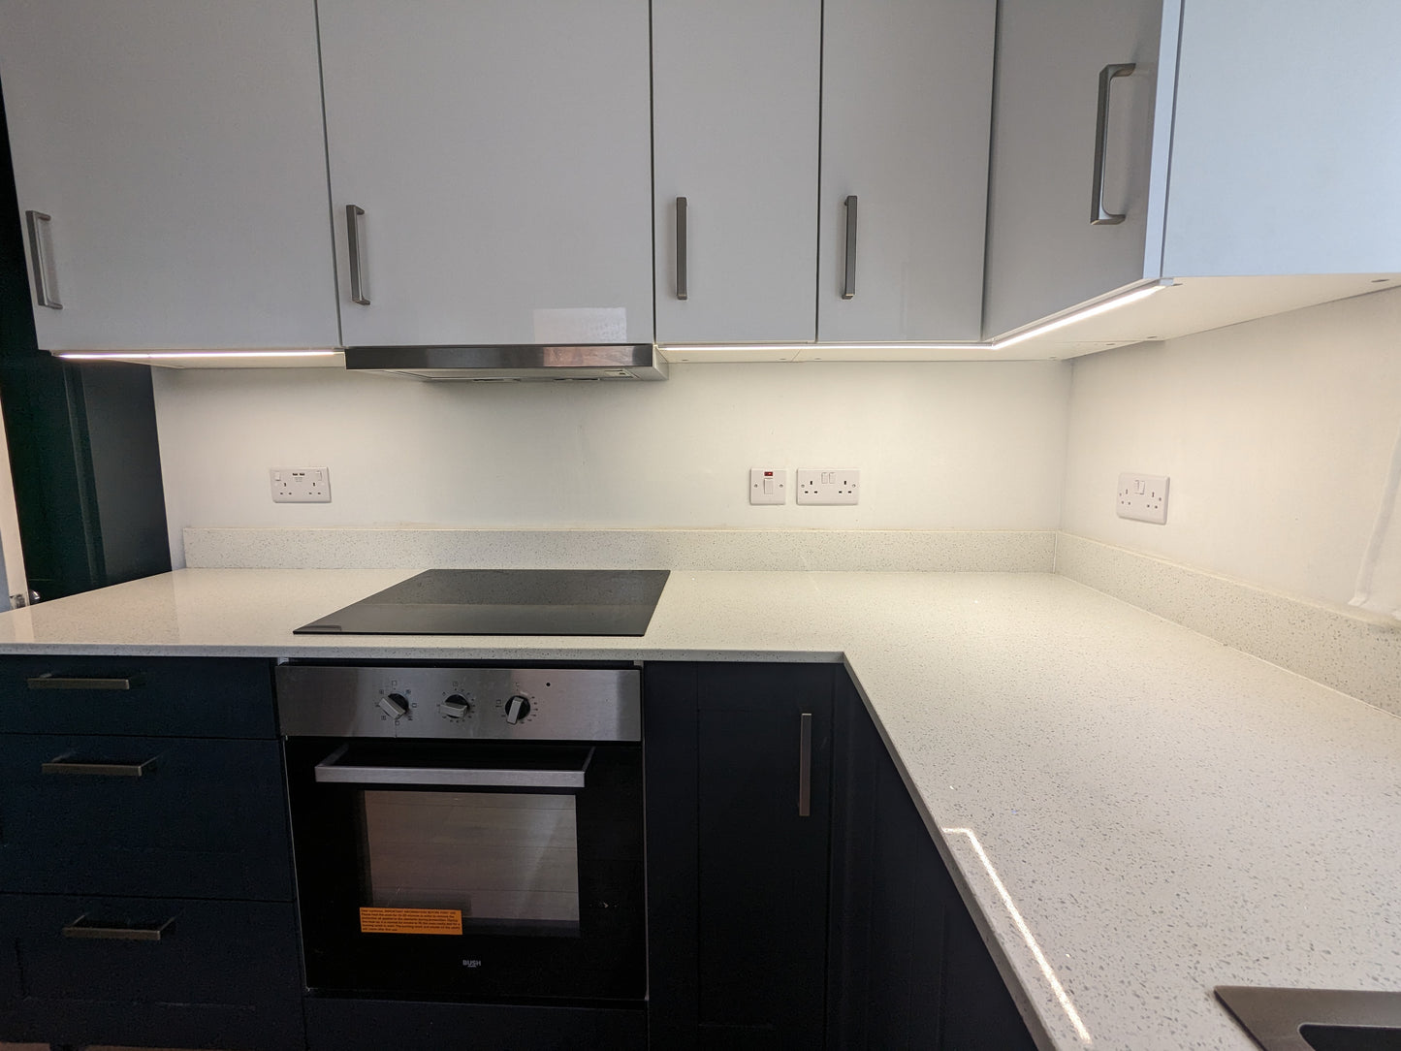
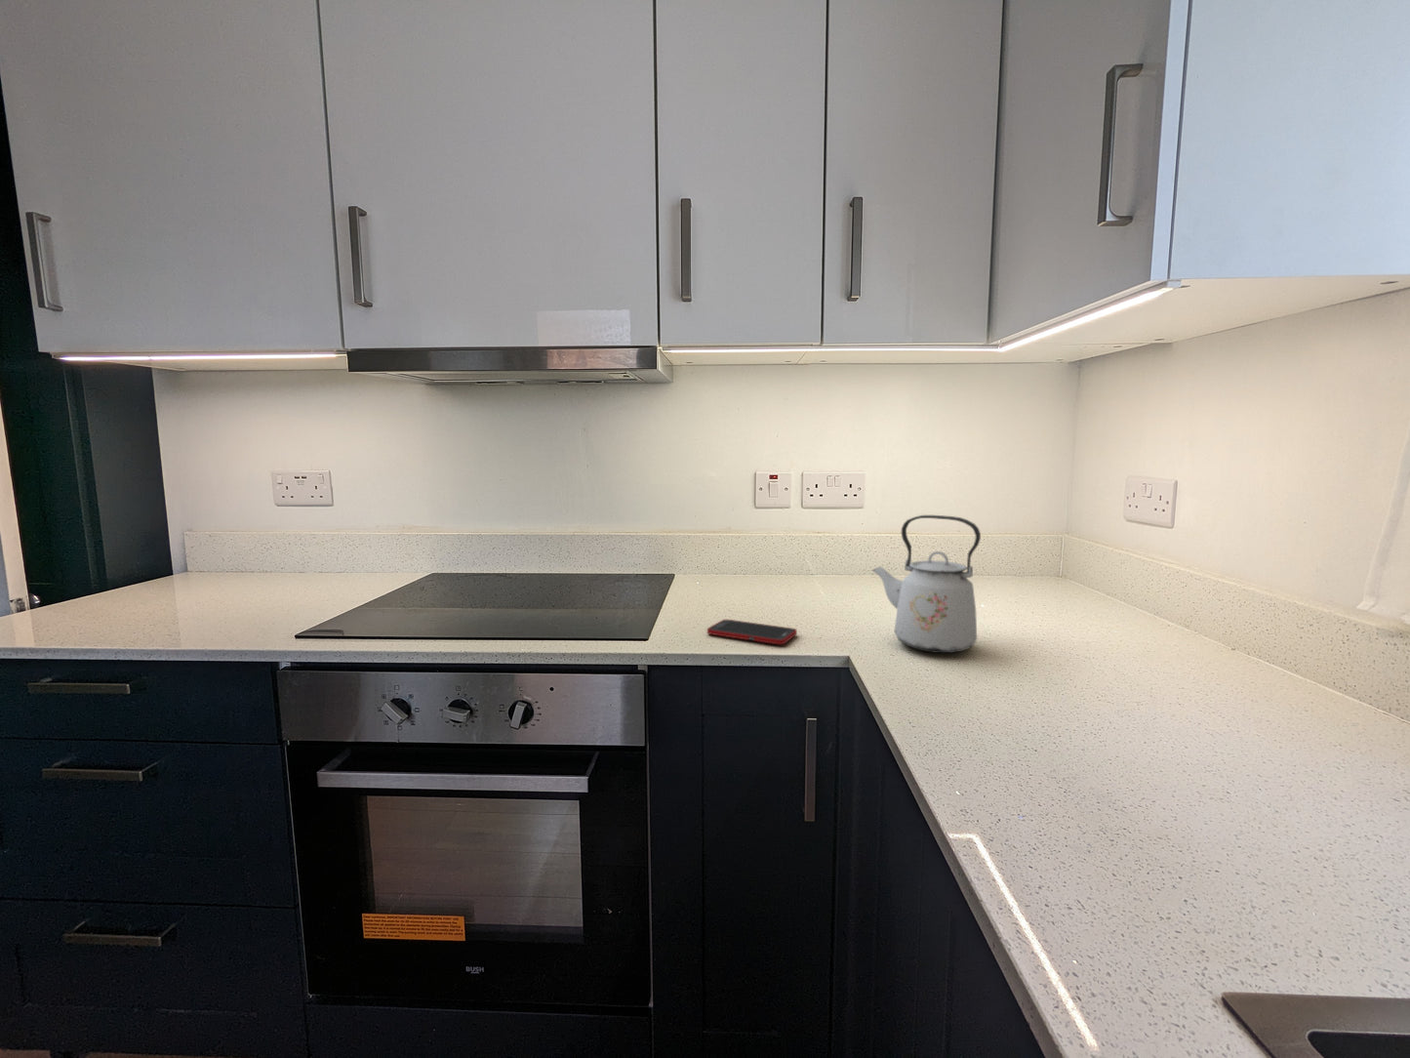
+ cell phone [707,619,798,646]
+ kettle [871,515,981,653]
